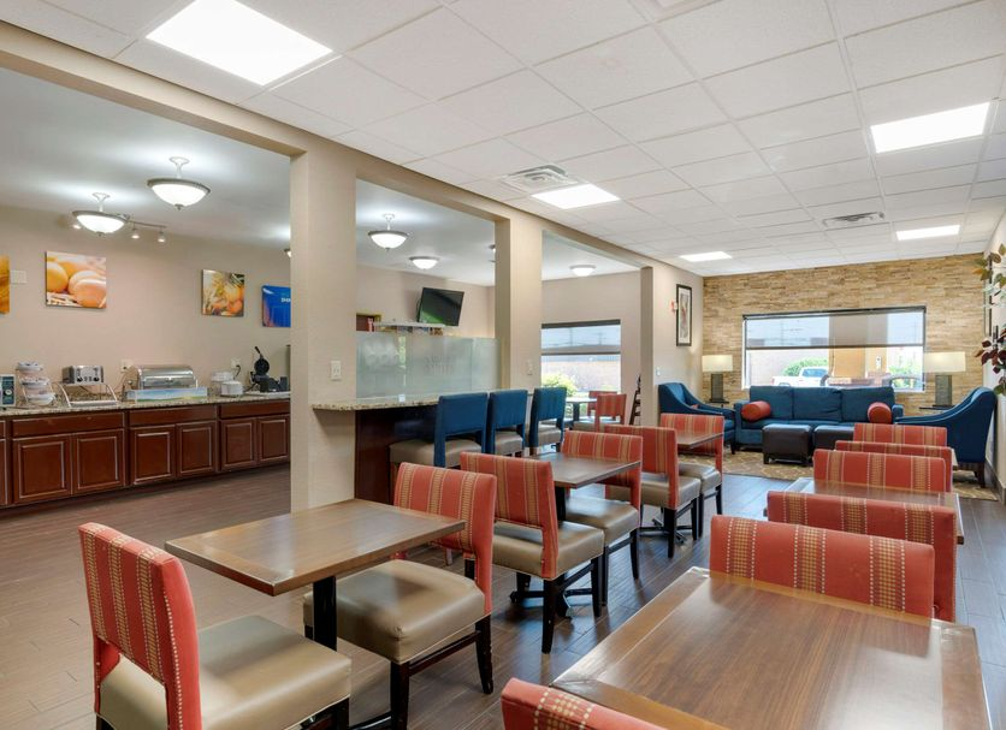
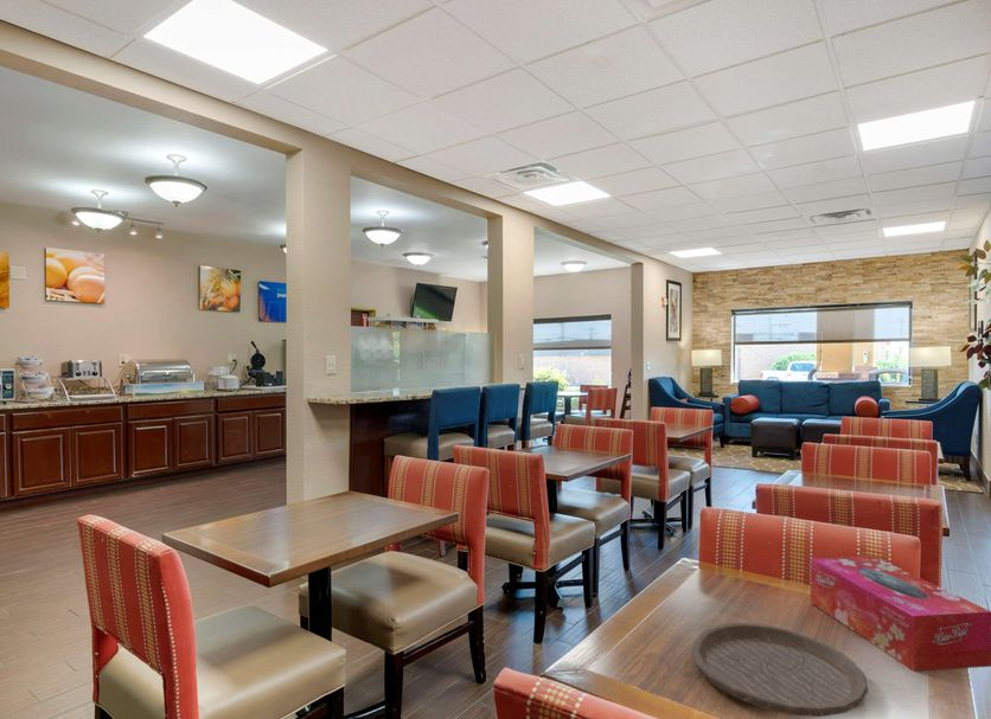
+ tissue box [810,554,991,673]
+ plate [690,622,869,718]
